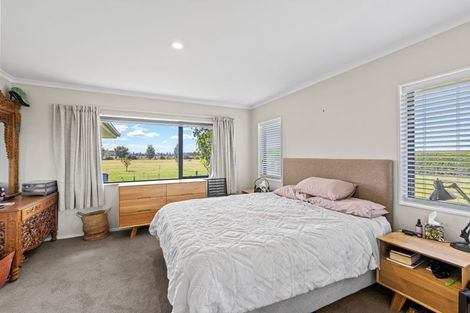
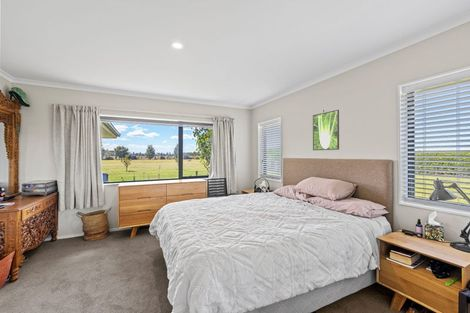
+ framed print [312,109,340,151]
